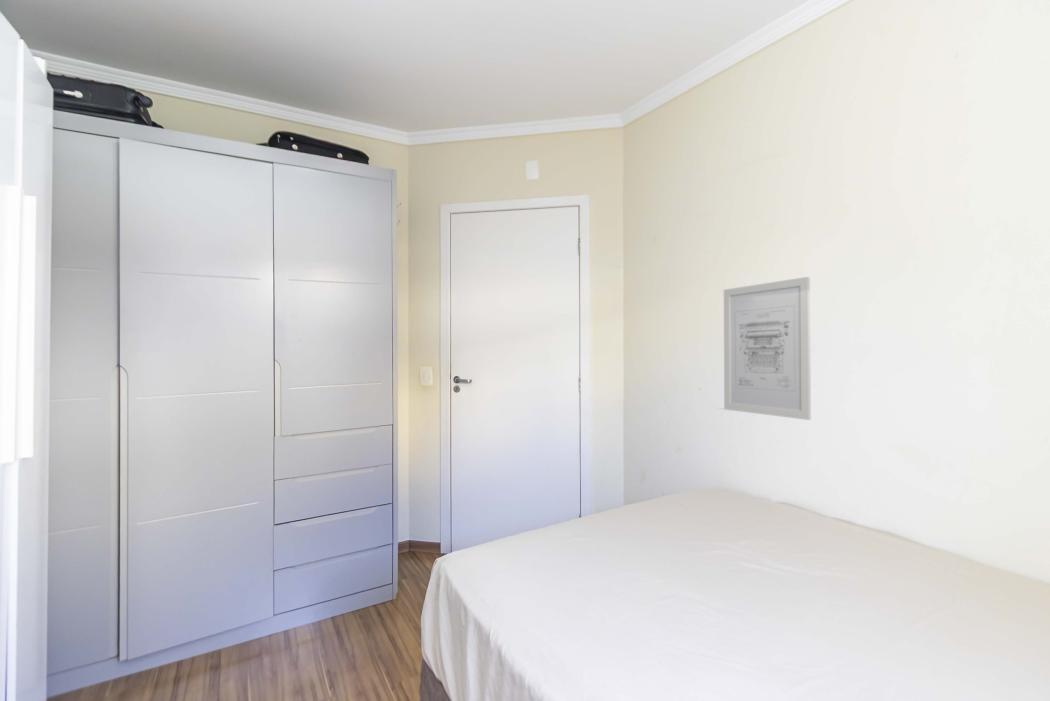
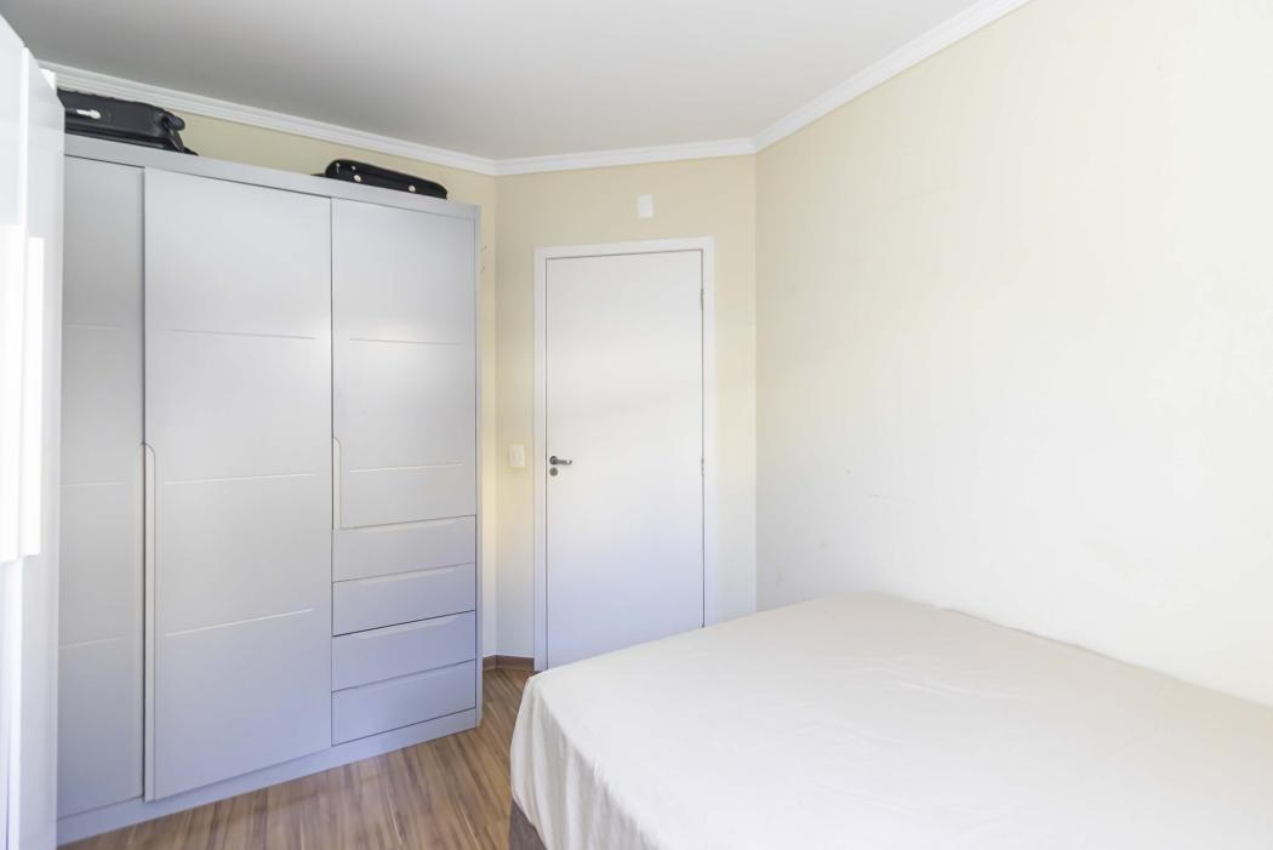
- wall art [723,276,812,421]
